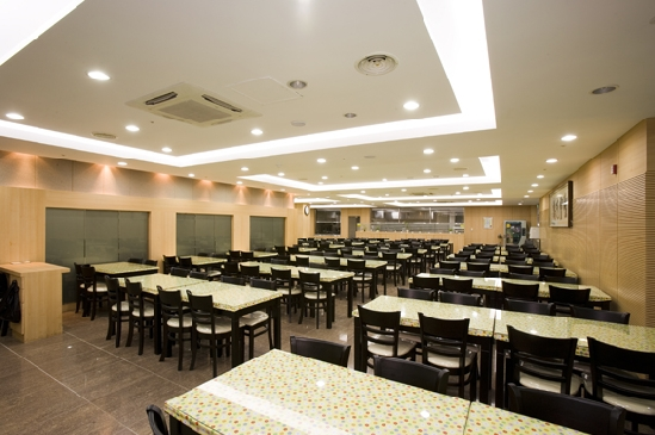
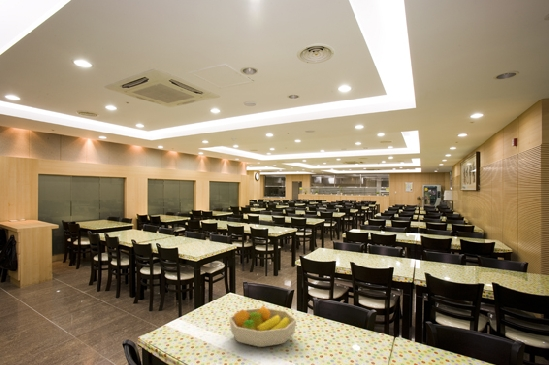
+ fruit bowl [228,305,297,348]
